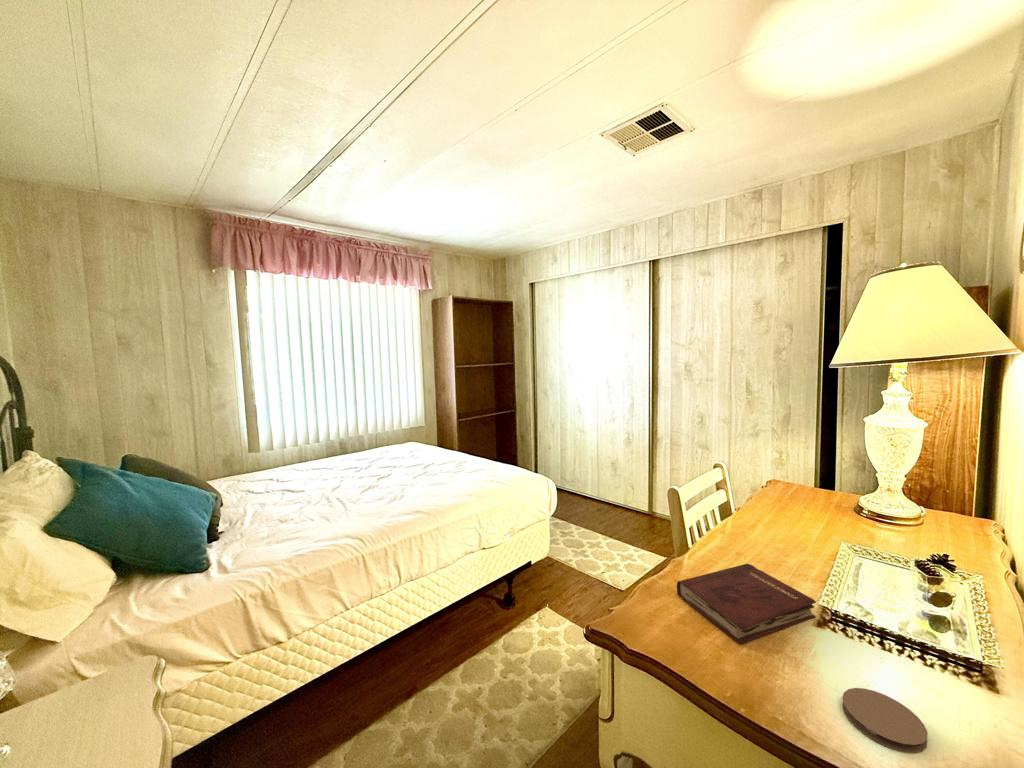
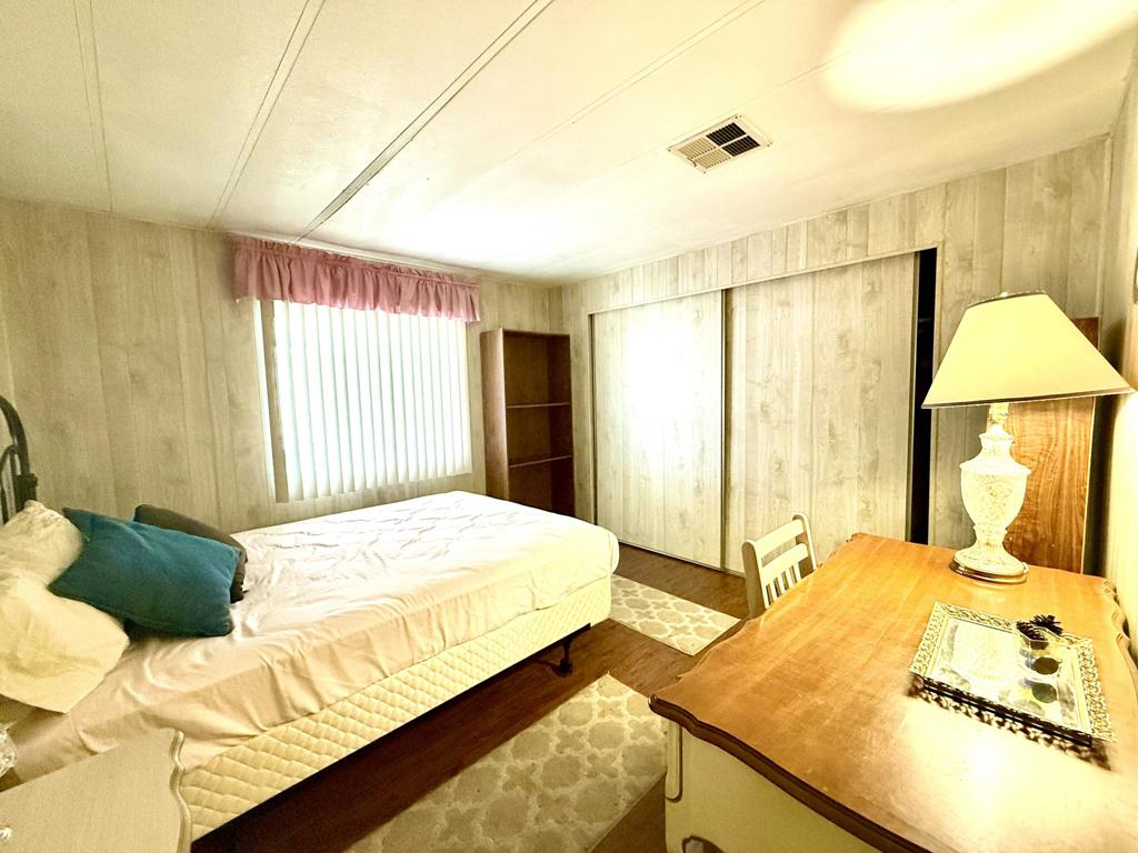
- hardback book [676,563,817,644]
- coaster [841,687,929,754]
